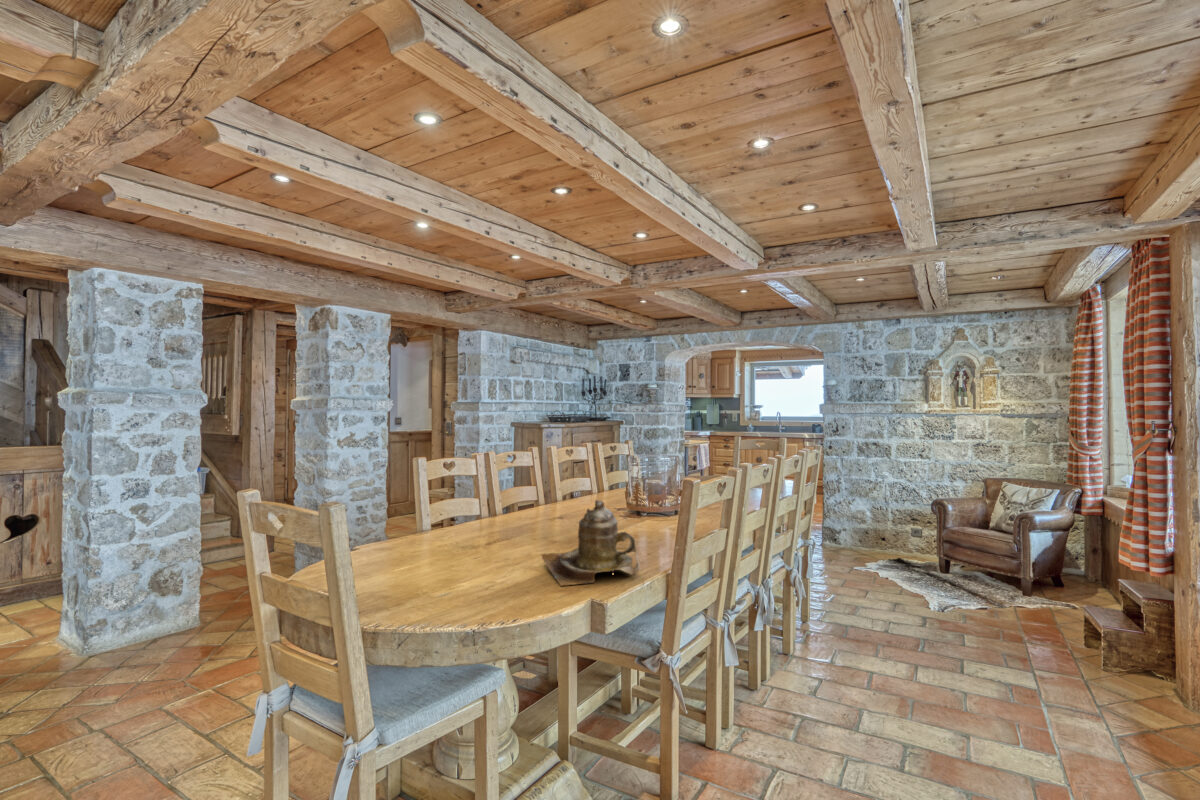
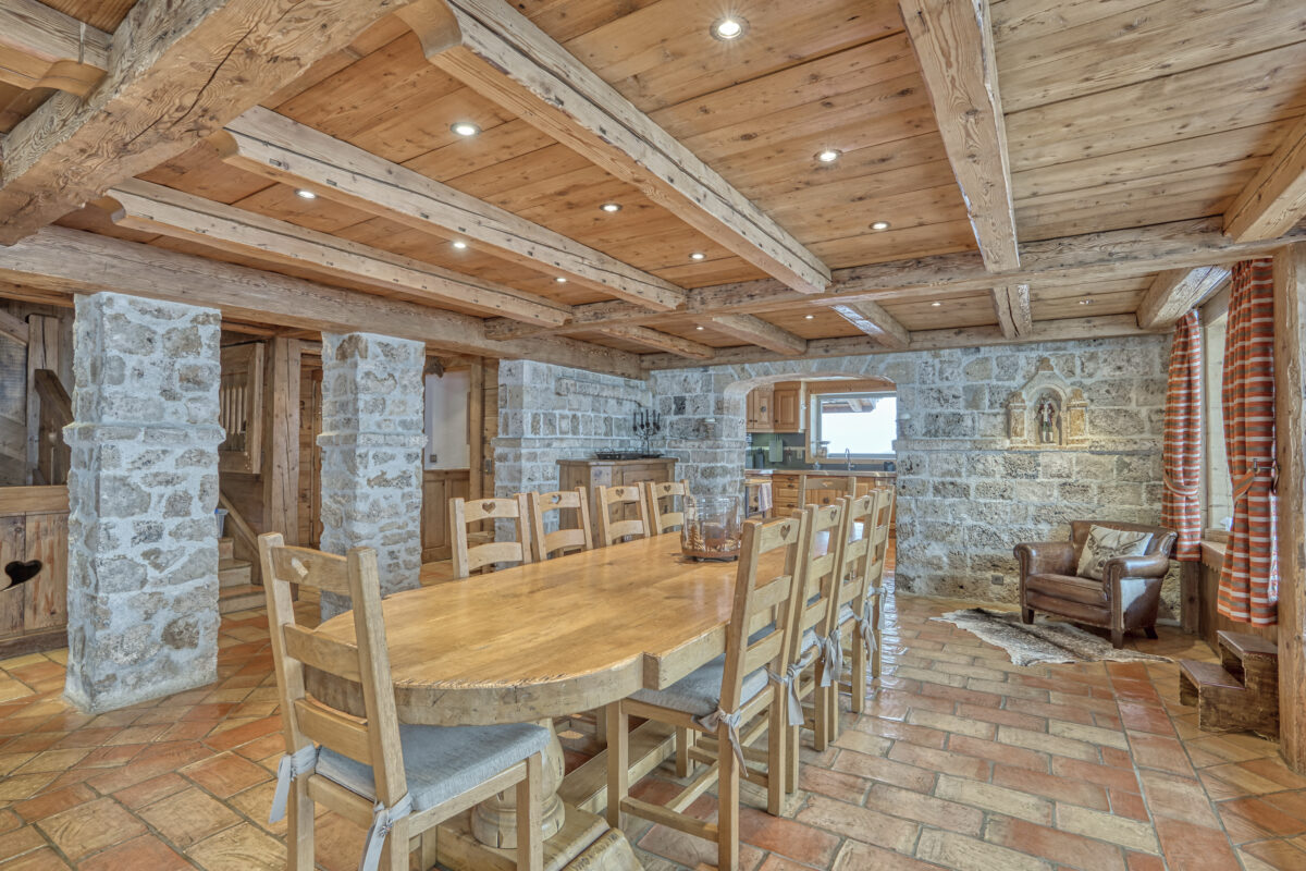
- teapot [540,499,642,587]
